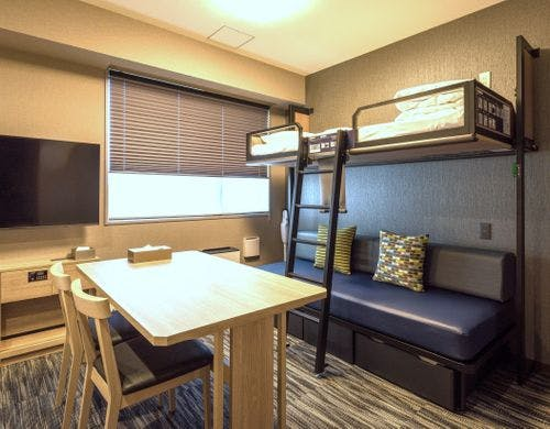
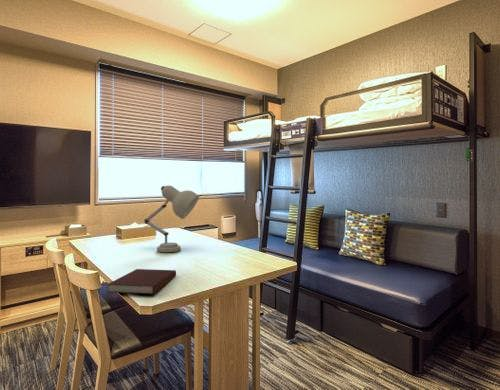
+ notebook [106,268,177,295]
+ desk lamp [143,185,200,253]
